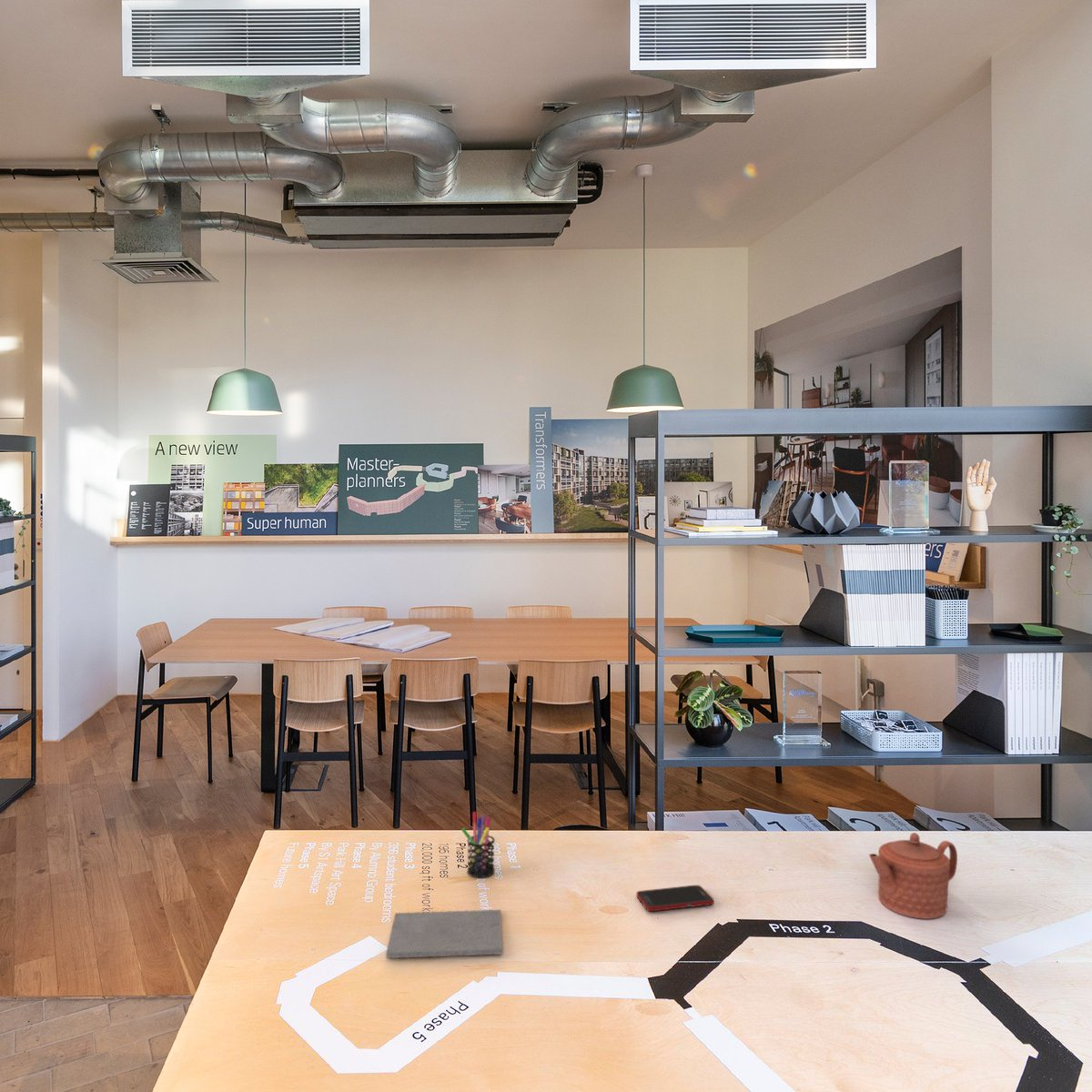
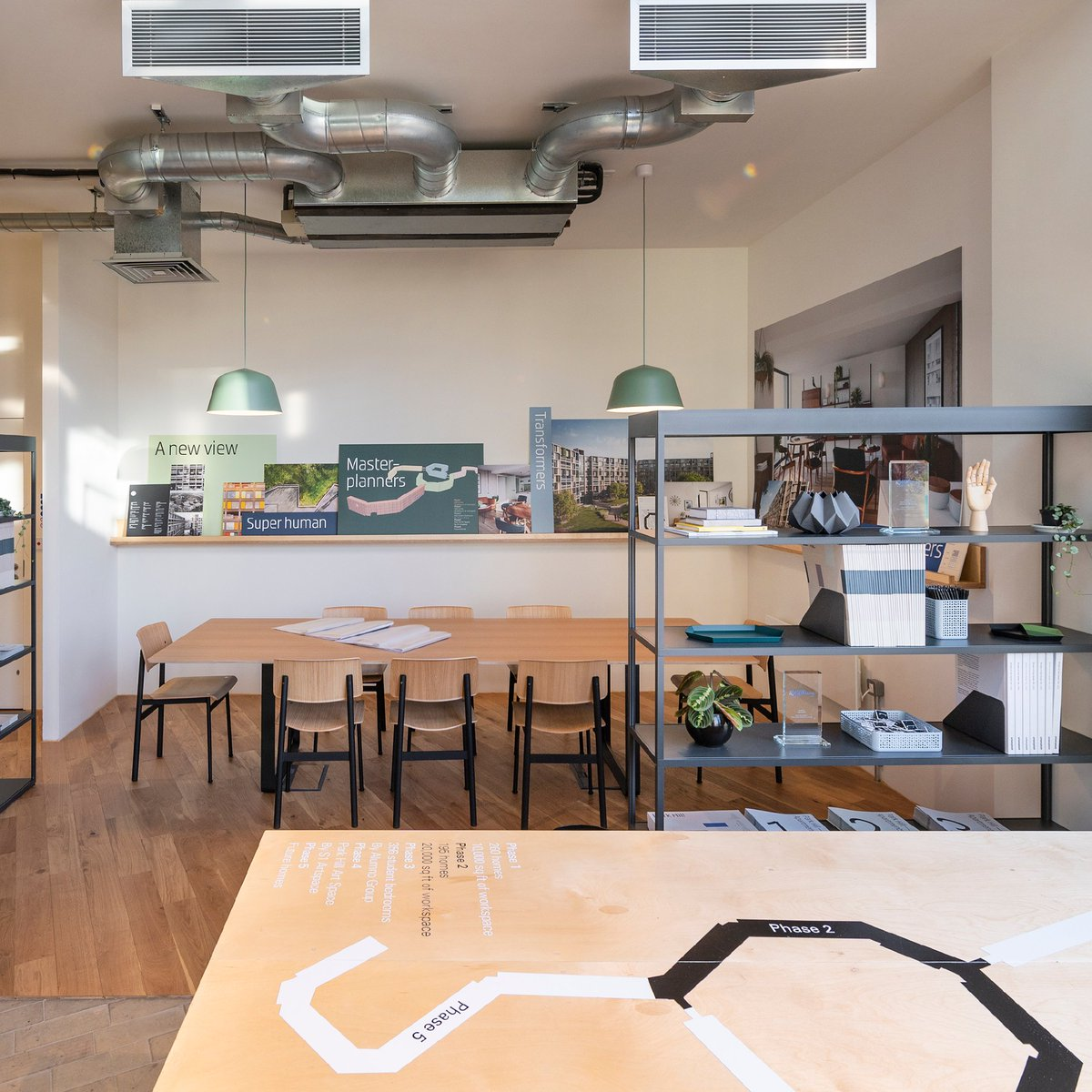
- notepad [386,909,503,959]
- pen holder [460,811,496,878]
- cell phone [636,885,714,912]
- teapot [868,832,958,920]
